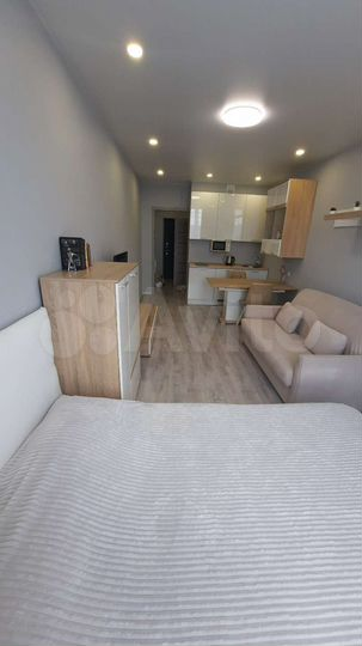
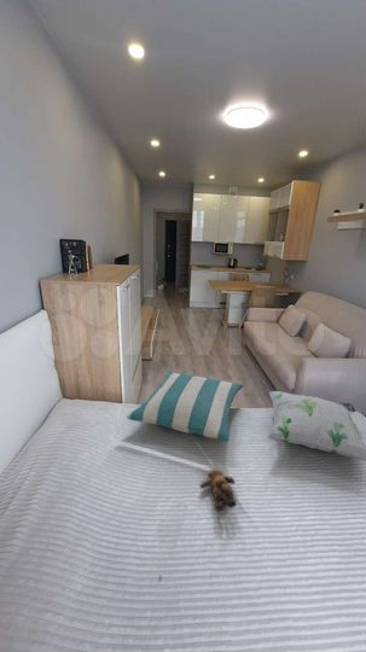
+ teddy bear [158,467,238,580]
+ decorative pillow [267,390,366,461]
+ pillow [126,371,244,442]
